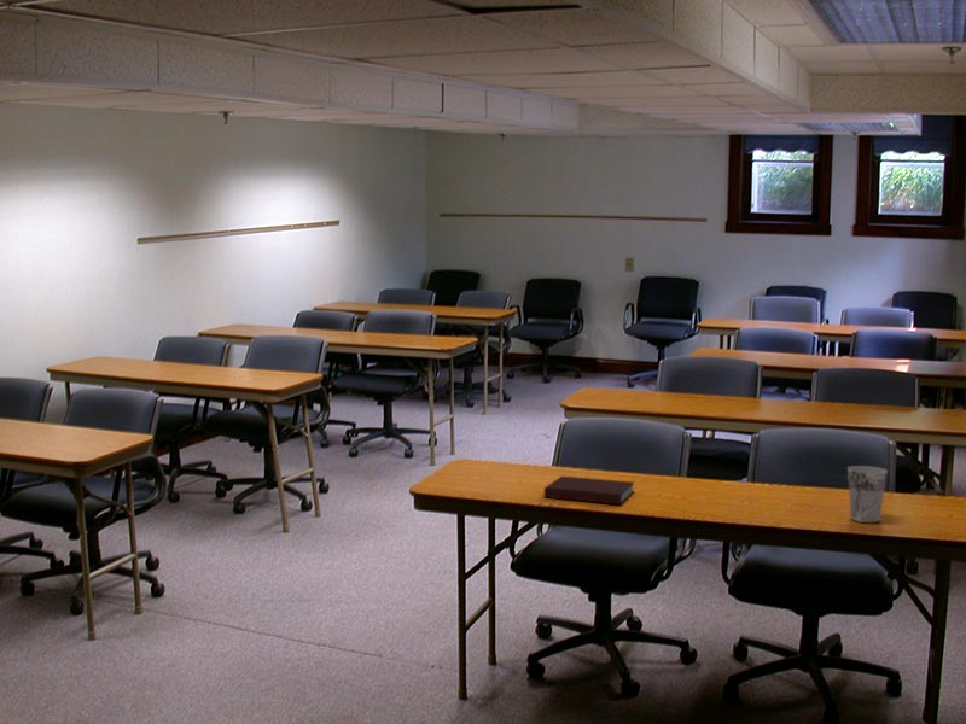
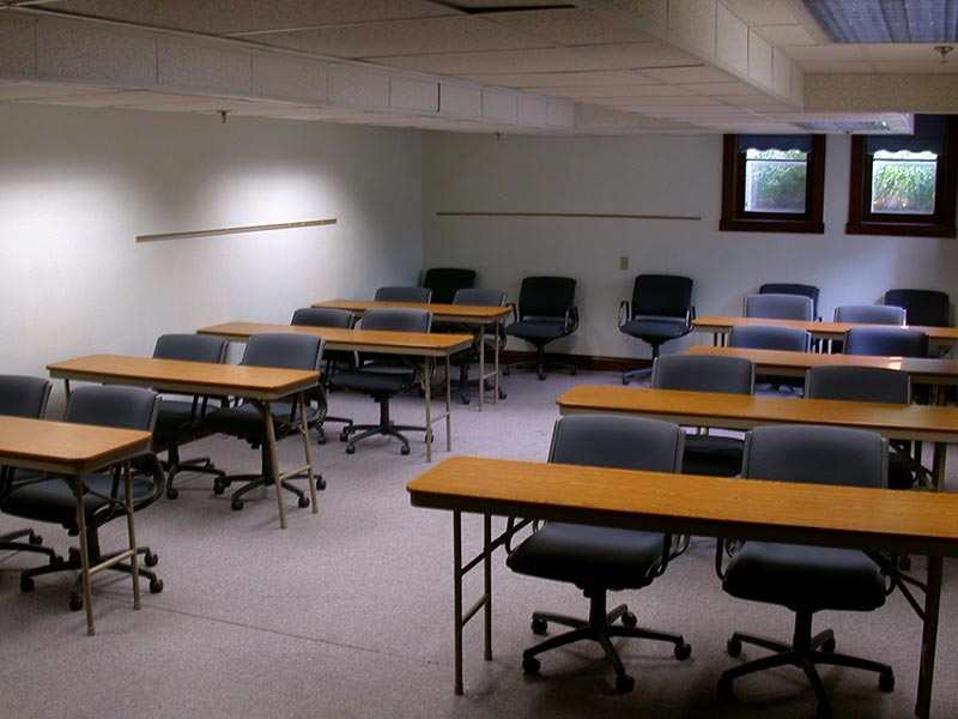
- cup [846,465,889,524]
- notebook [543,475,635,506]
